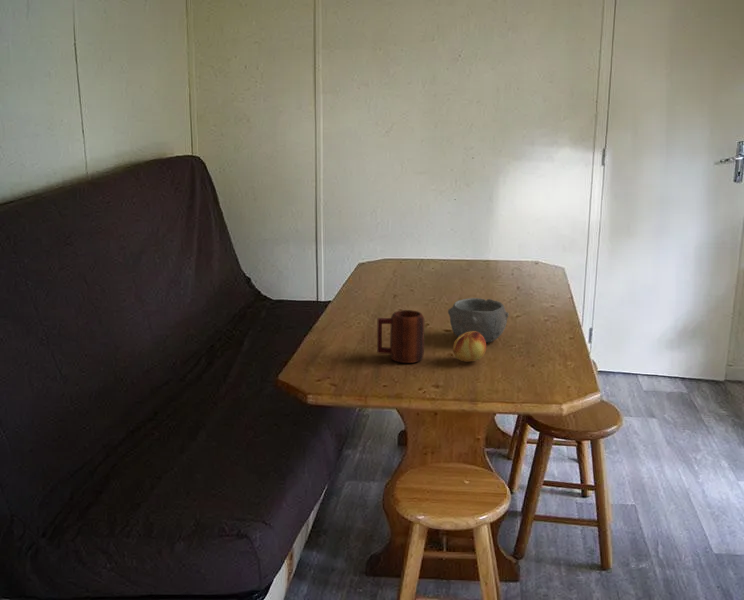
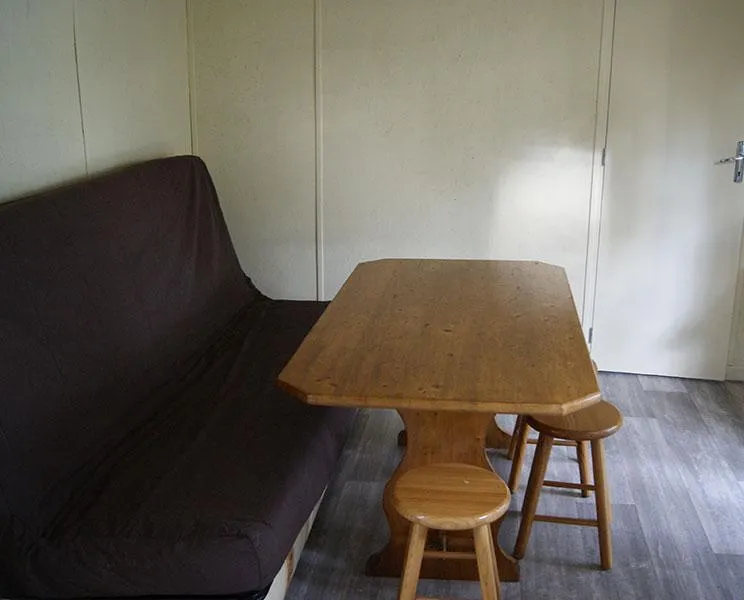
- bowl [447,297,510,344]
- mug [376,309,425,364]
- fruit [452,331,487,363]
